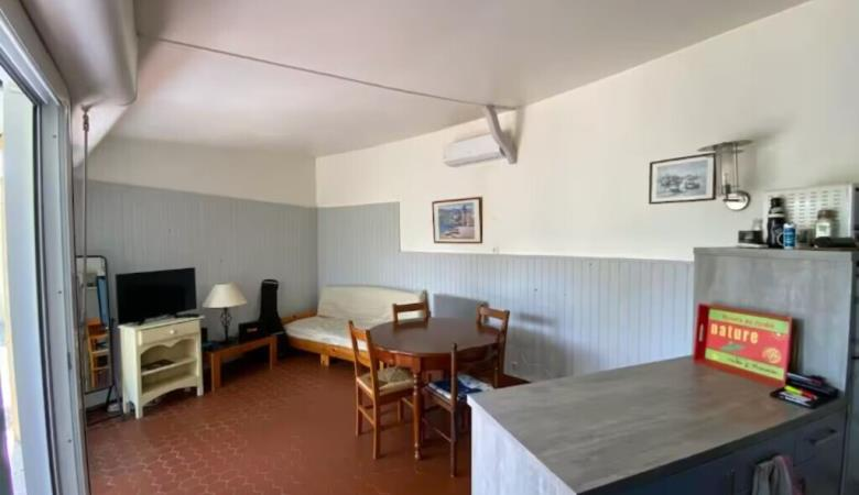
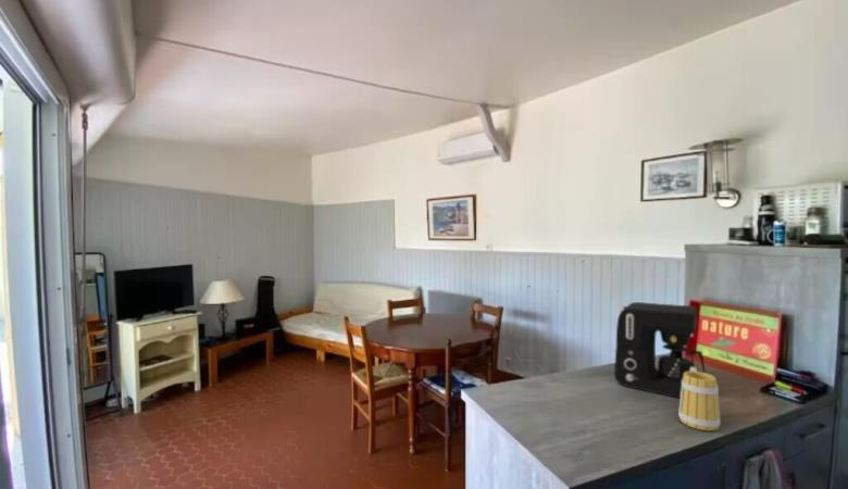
+ coffee maker [613,301,707,399]
+ mug [677,366,722,431]
